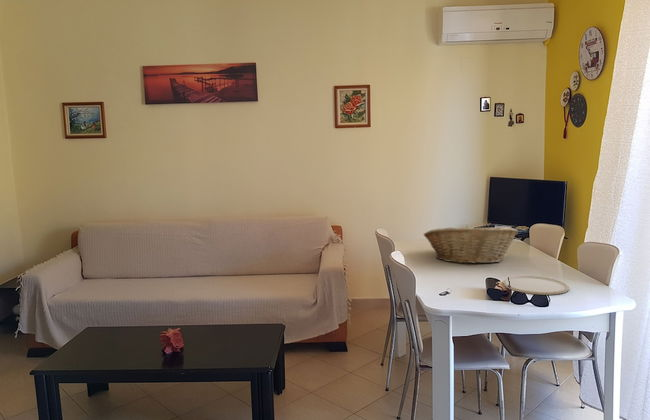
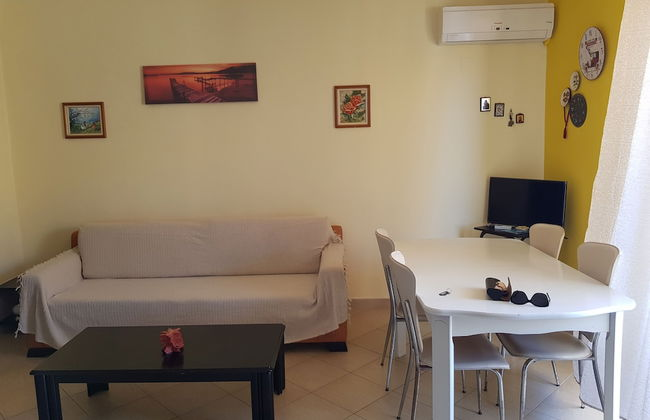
- plate [502,275,570,296]
- fruit basket [423,224,519,265]
